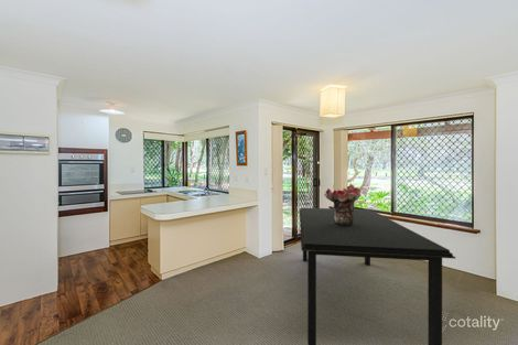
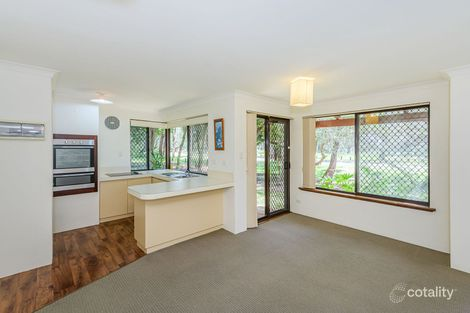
- bouquet [323,183,361,225]
- dining table [299,207,456,345]
